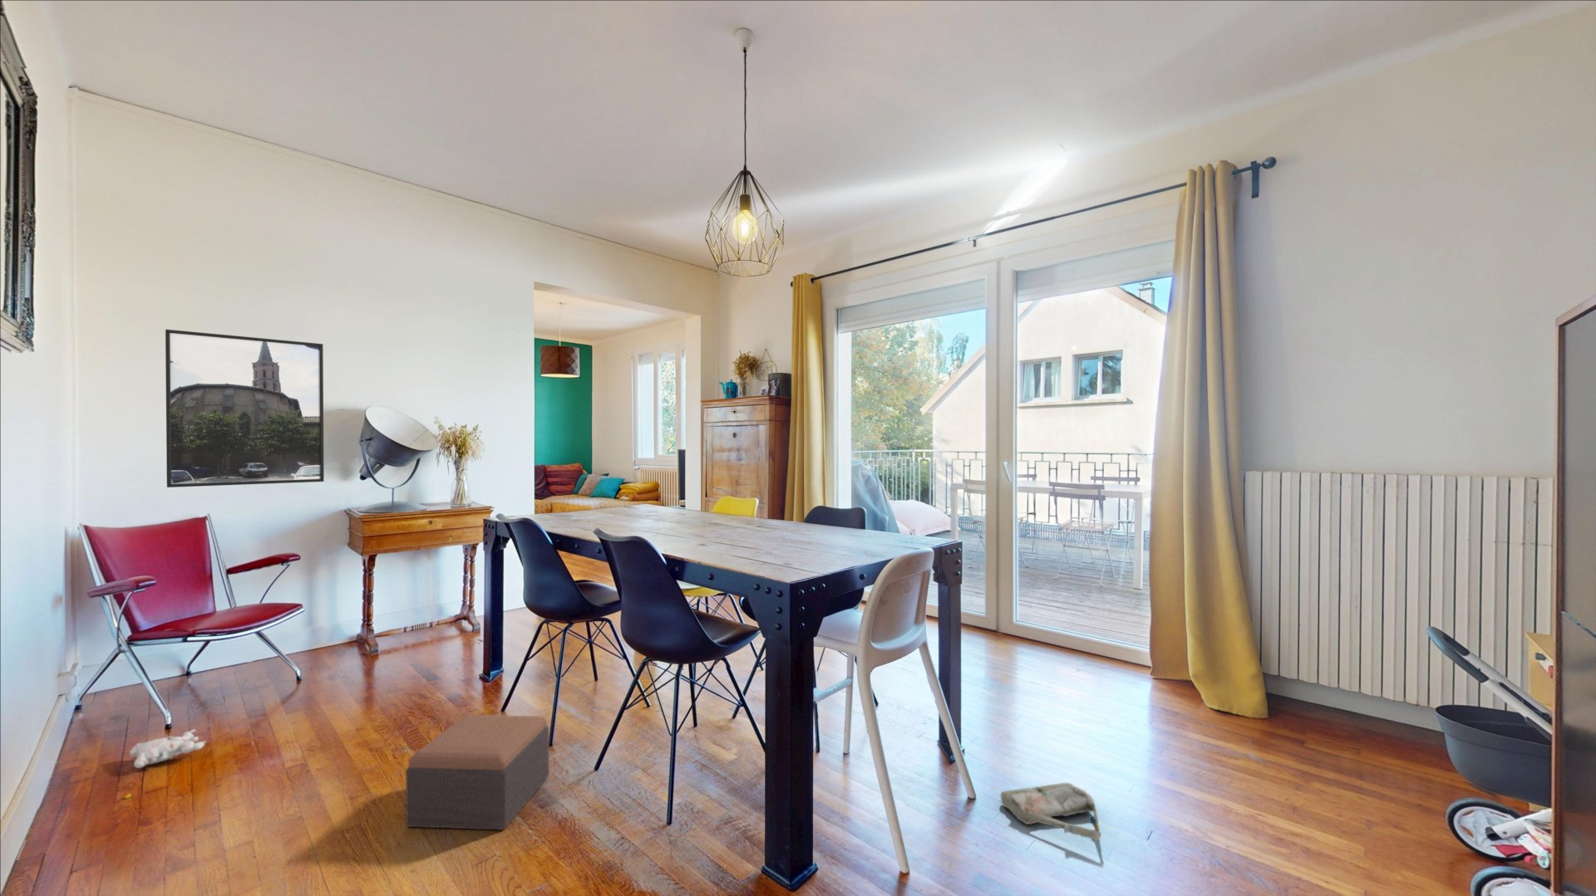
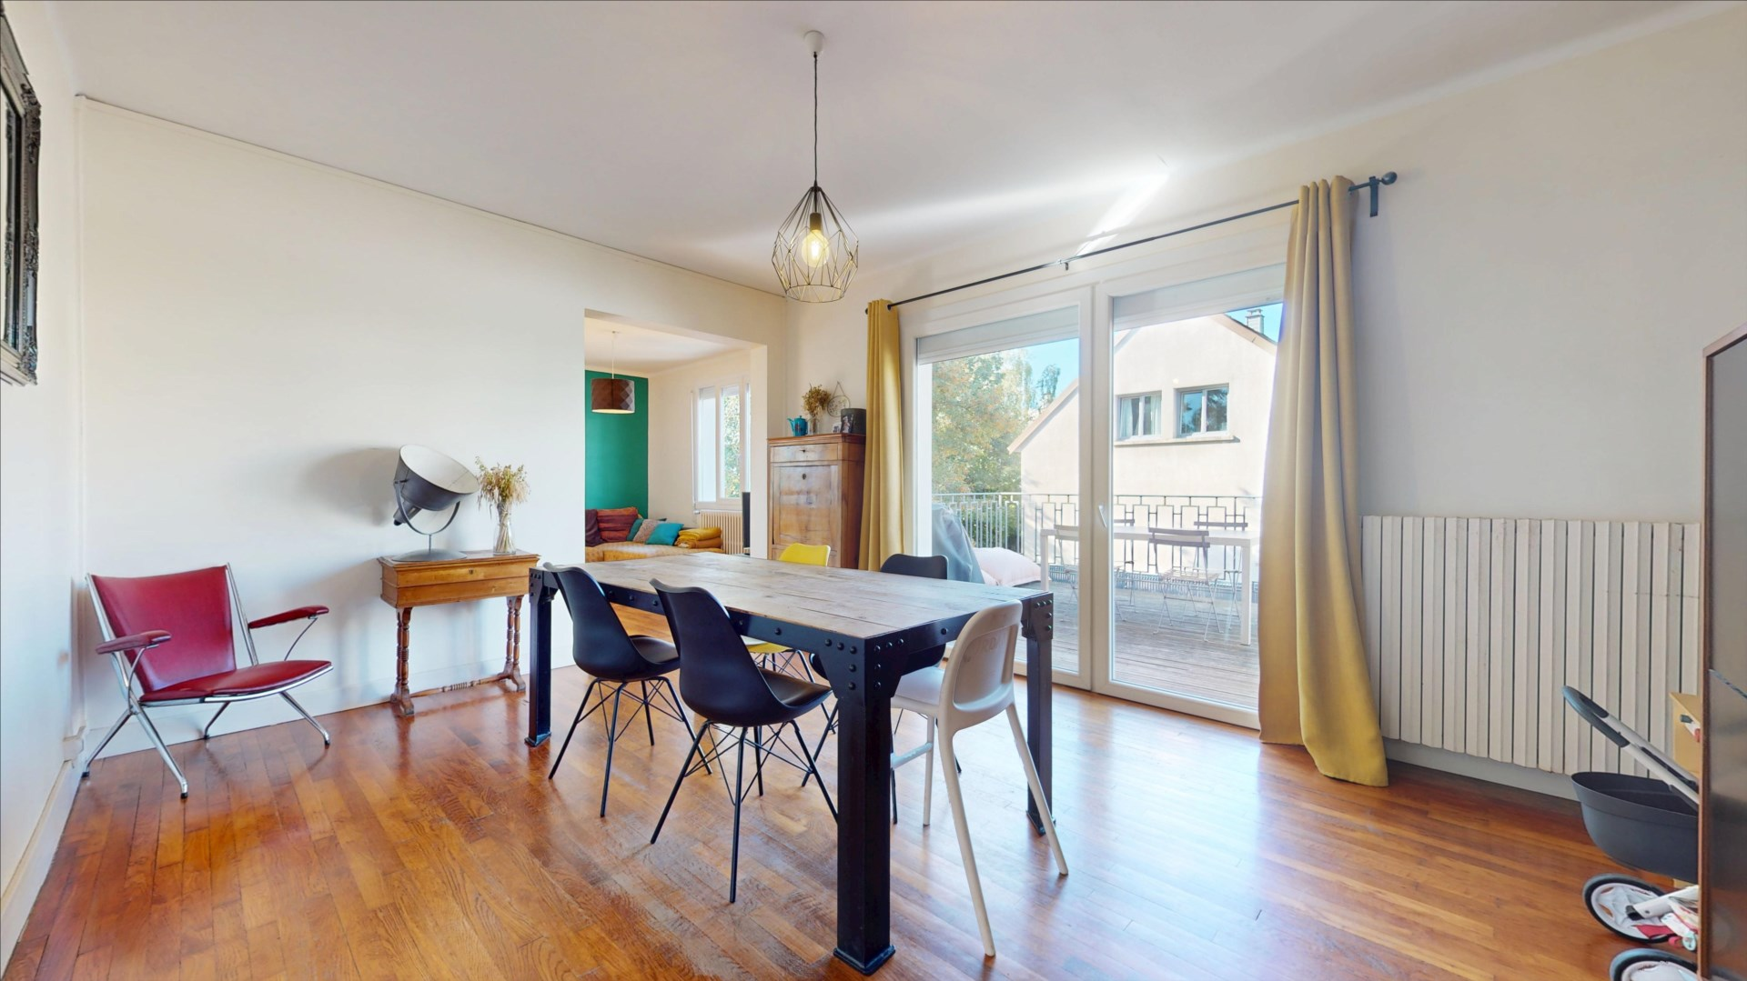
- plush toy [124,728,206,800]
- footstool [404,714,549,831]
- bag [1000,782,1103,841]
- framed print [164,329,326,489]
